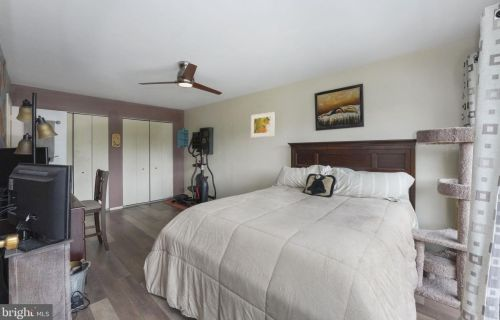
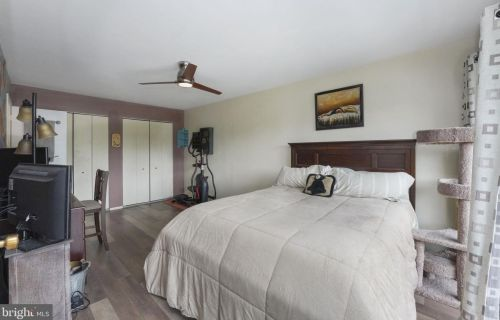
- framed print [250,111,276,138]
